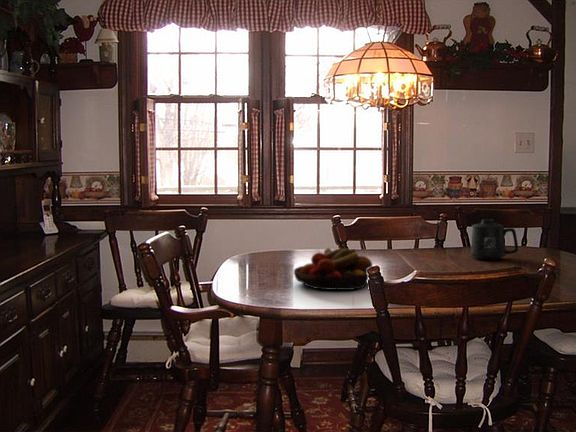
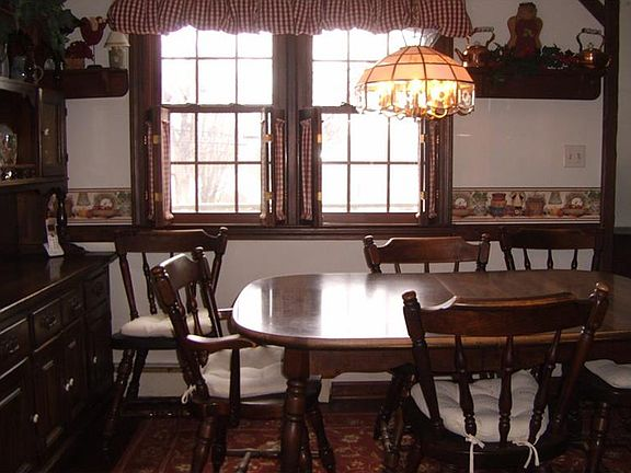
- mug [470,218,519,261]
- fruit bowl [293,247,374,291]
